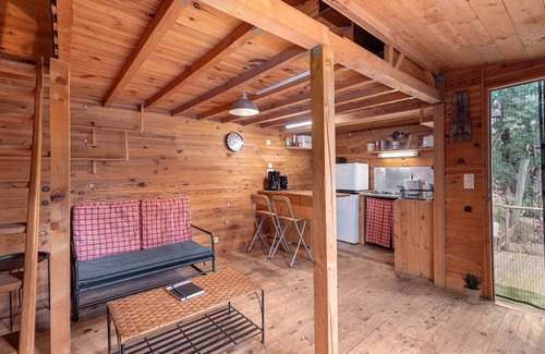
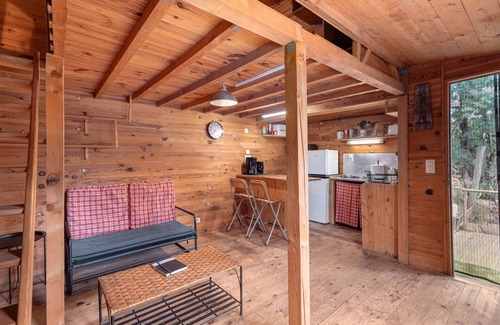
- potted plant [459,269,485,305]
